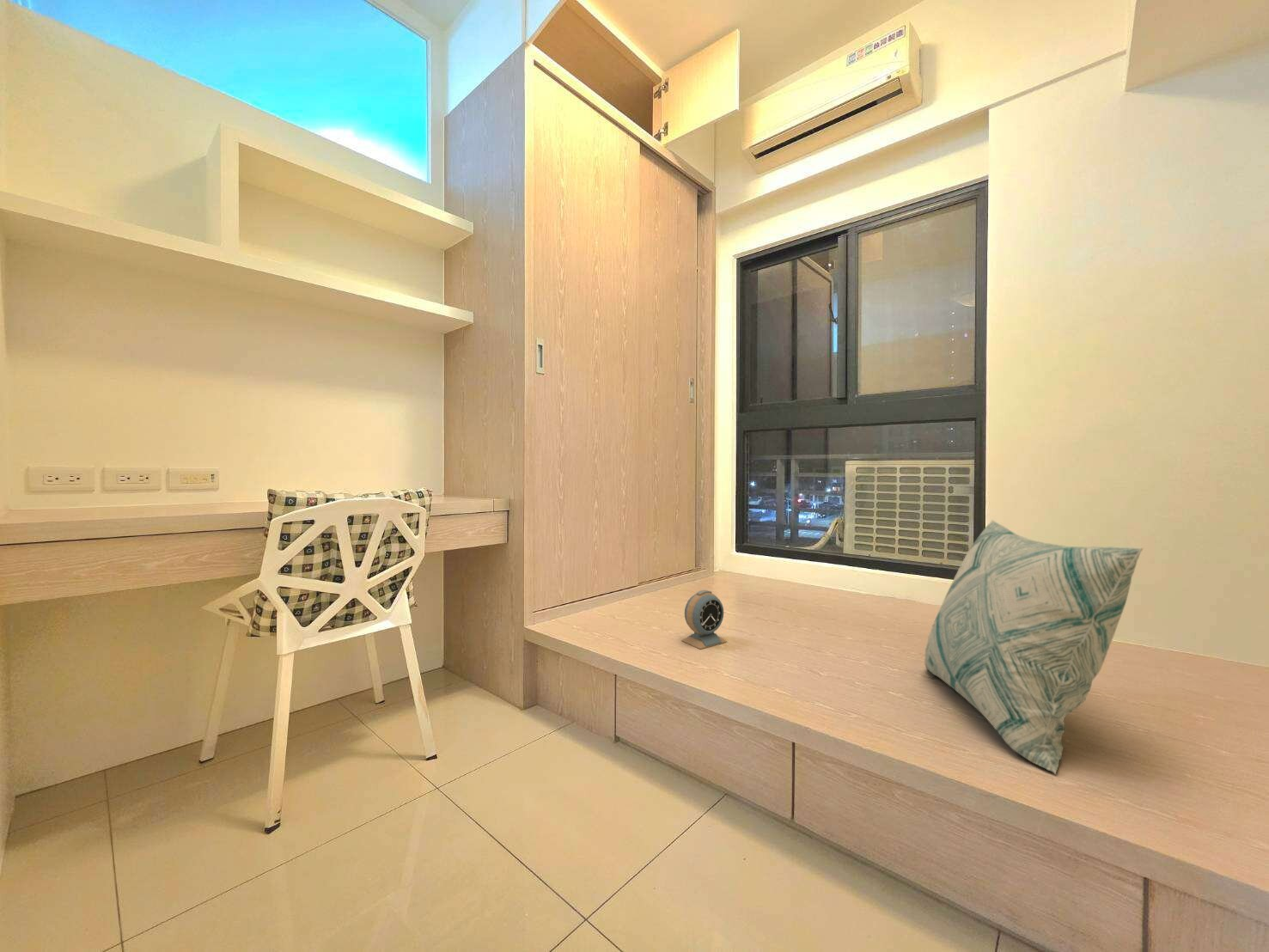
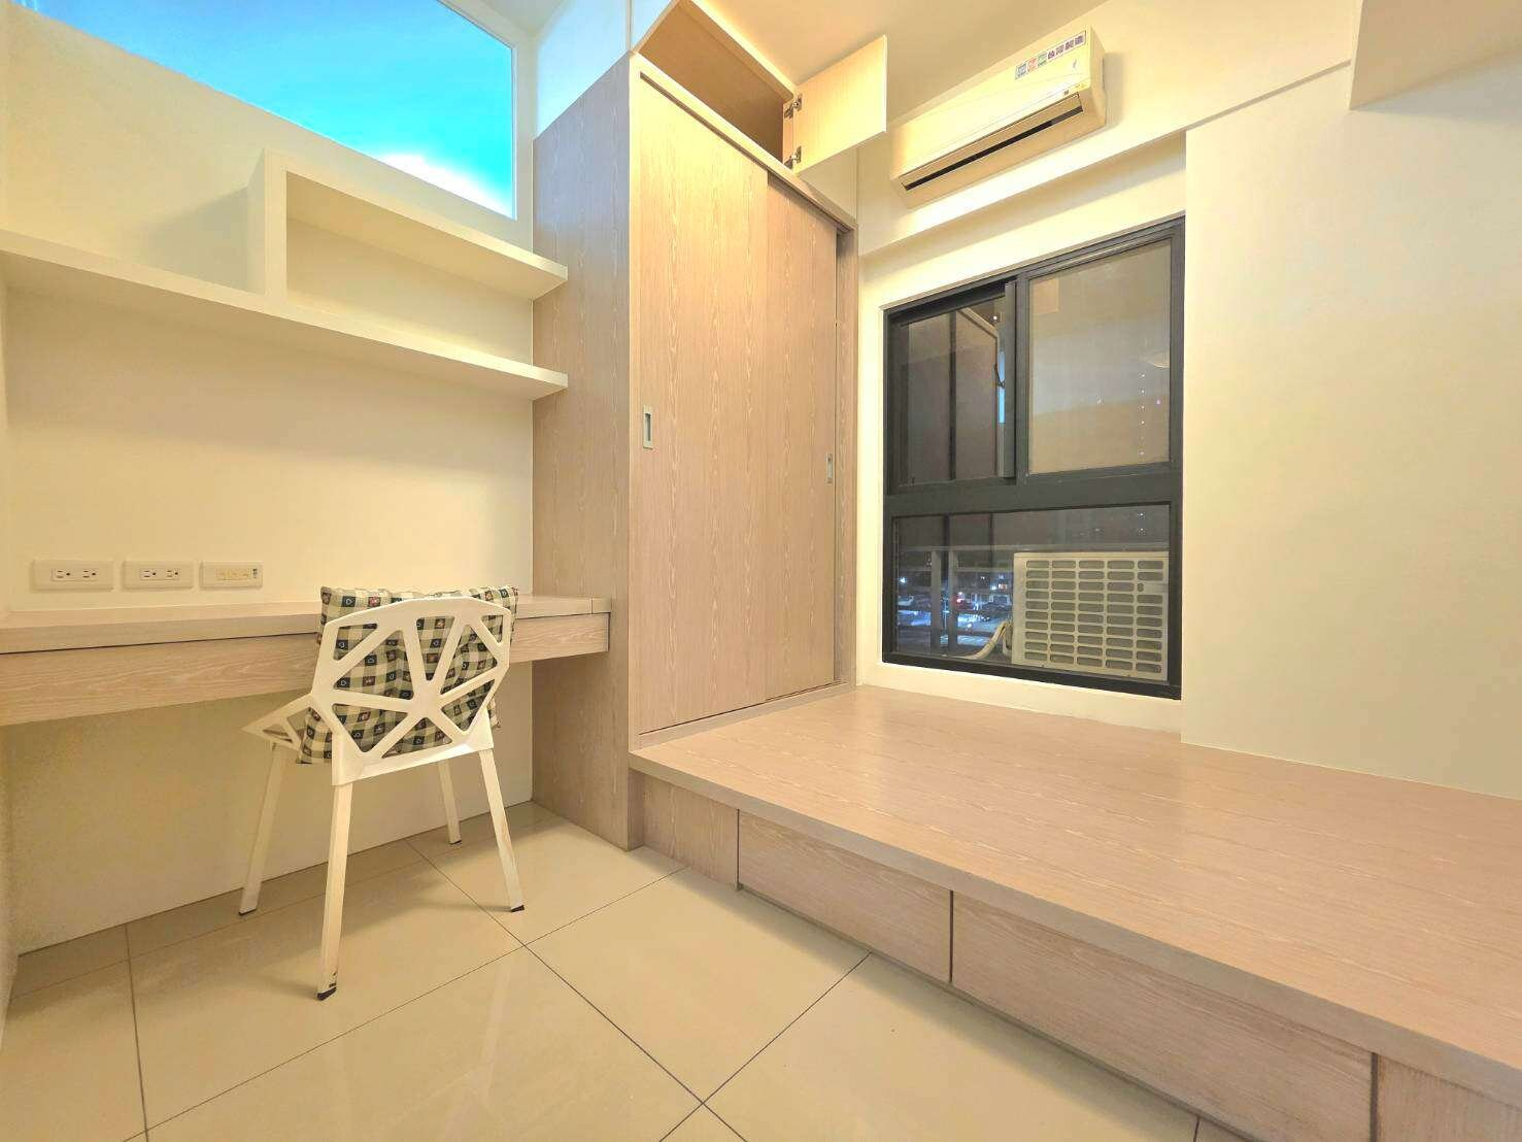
- decorative pillow [924,519,1144,775]
- alarm clock [680,589,728,650]
